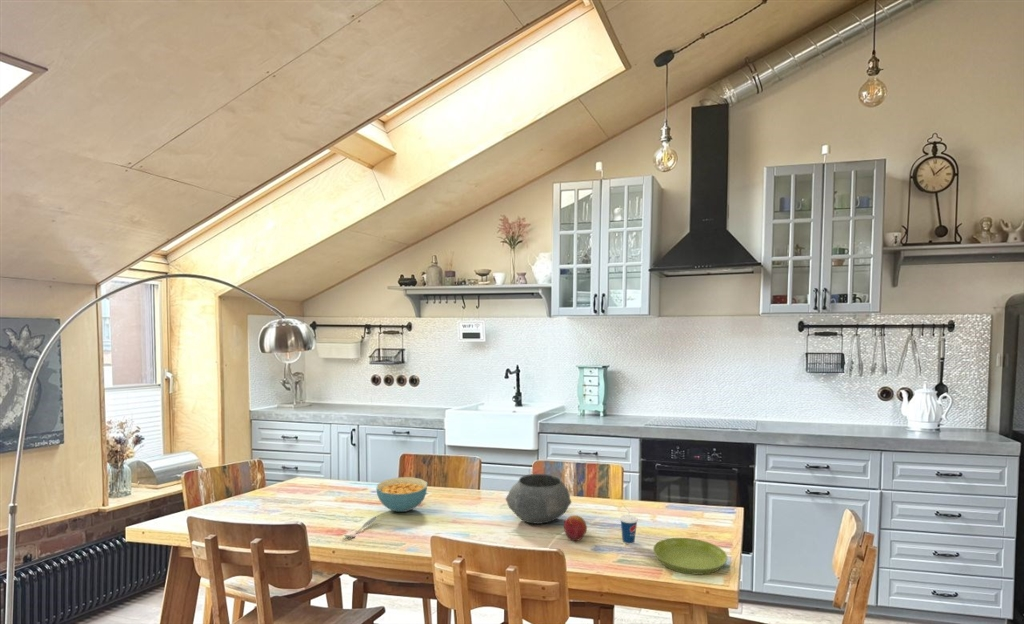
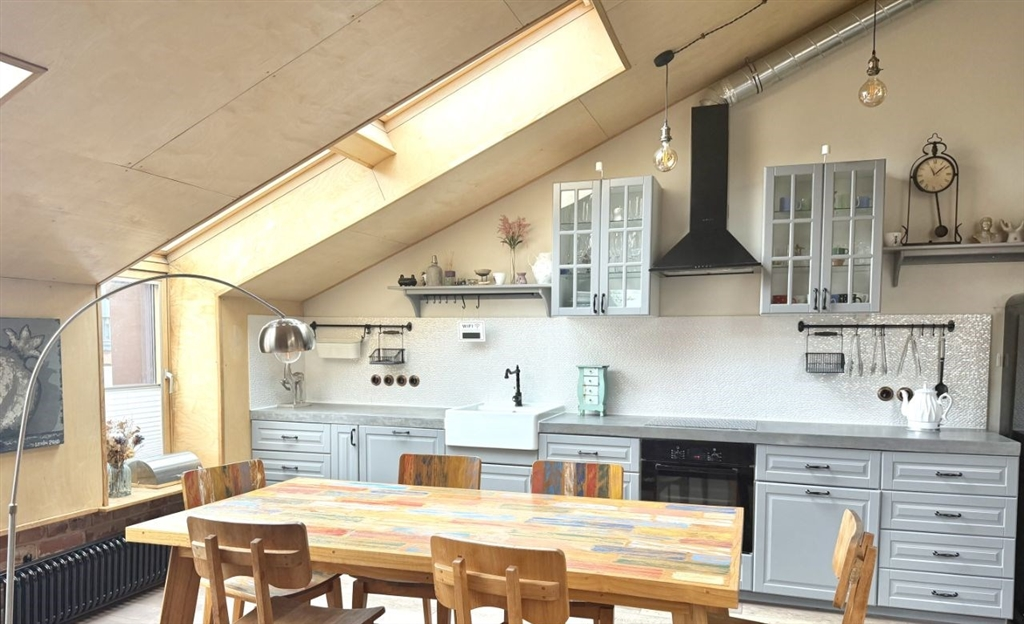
- cup [619,505,639,545]
- saucer [652,537,728,576]
- cereal bowl [375,476,428,513]
- spoon [343,516,378,539]
- bowl [505,473,572,525]
- fruit [563,514,588,542]
